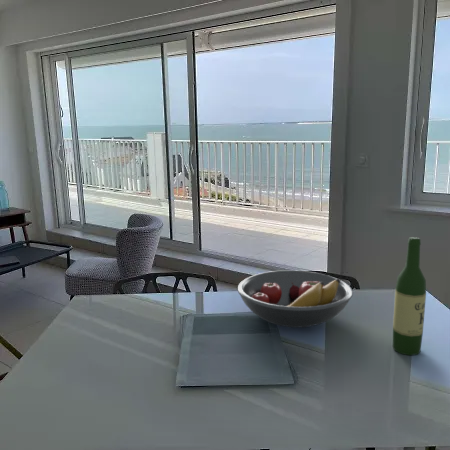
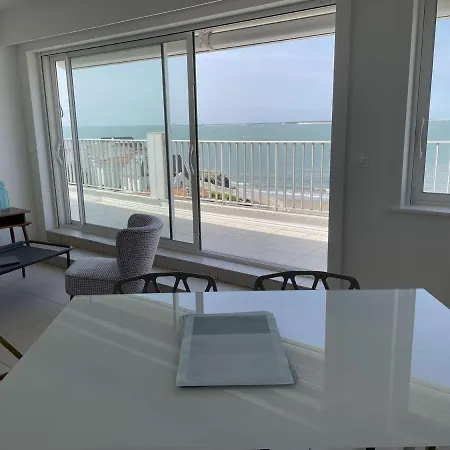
- wine bottle [392,236,427,356]
- fruit bowl [237,269,354,328]
